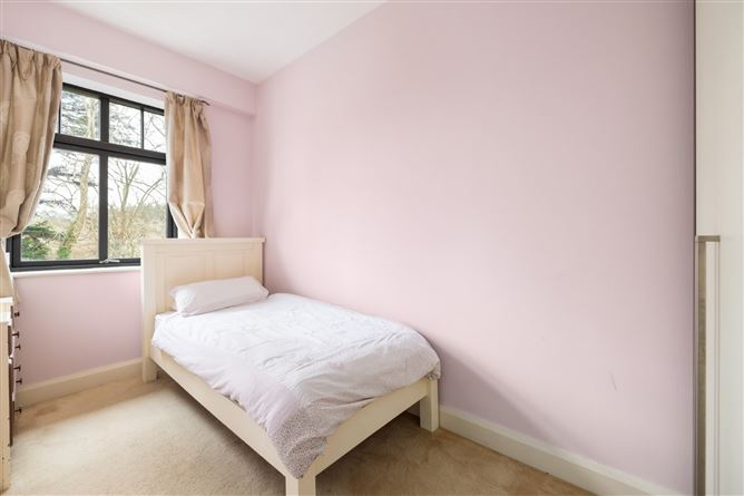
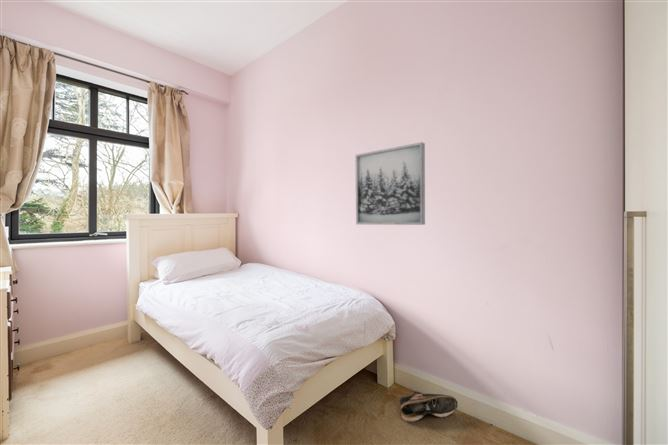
+ wall art [355,141,426,226]
+ shoe [399,390,459,423]
